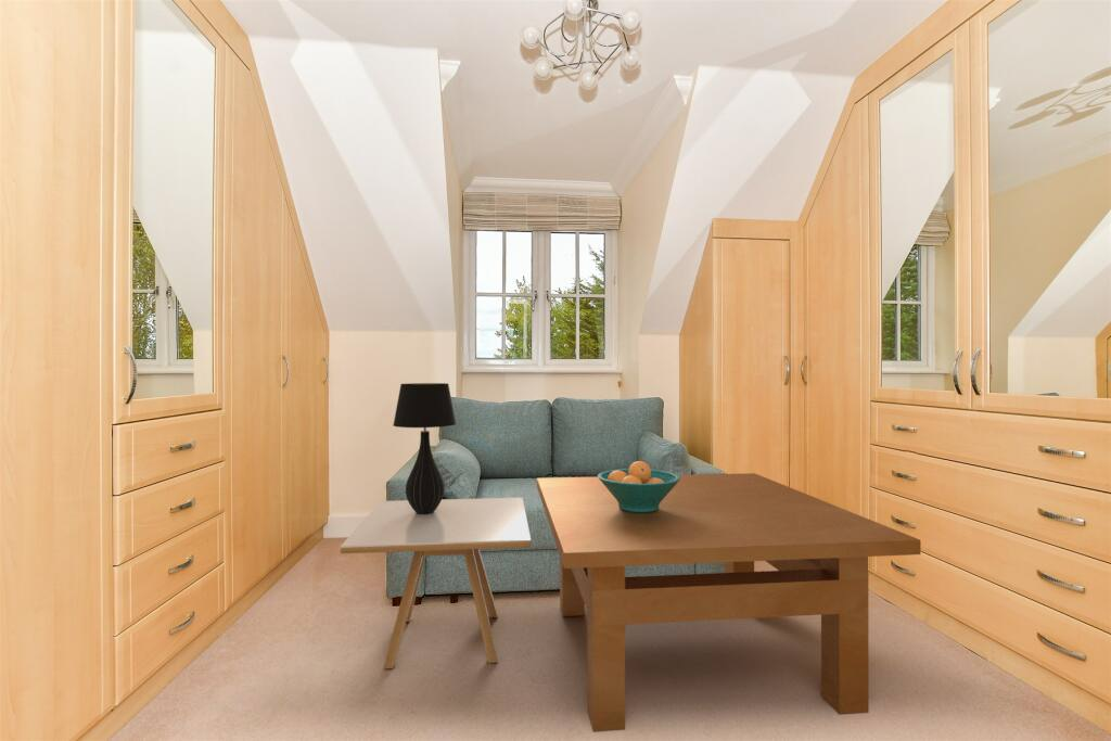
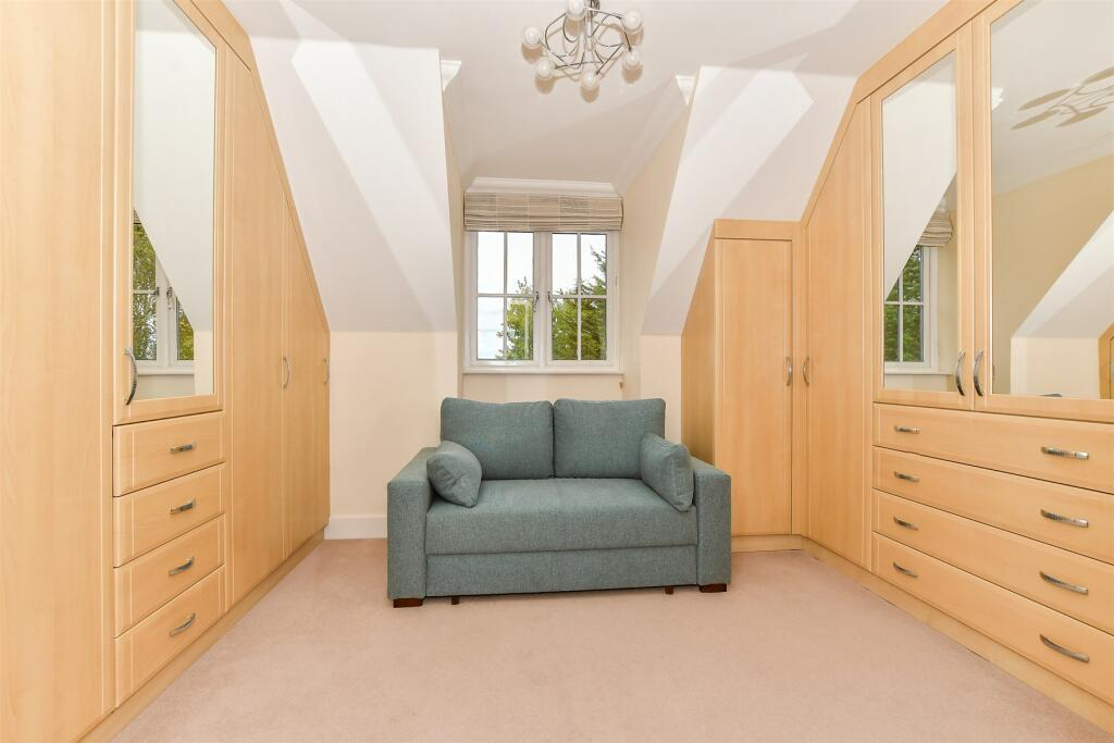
- table [536,472,922,733]
- fruit bowl [597,460,680,513]
- table lamp [392,382,457,514]
- side table [340,497,532,670]
